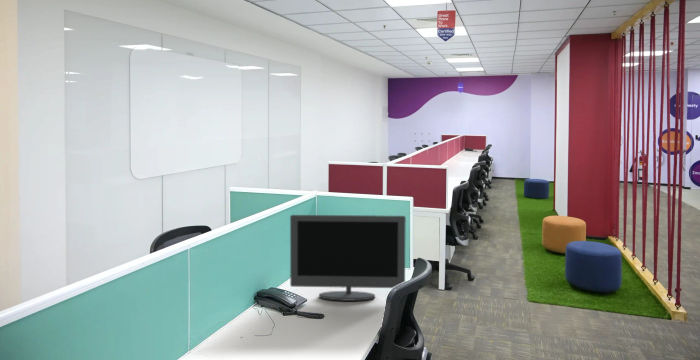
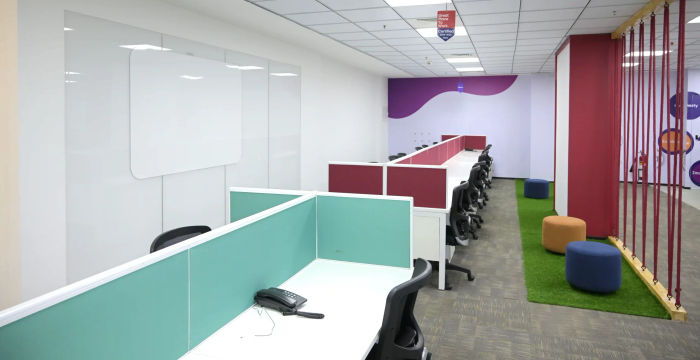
- monitor [289,214,407,302]
